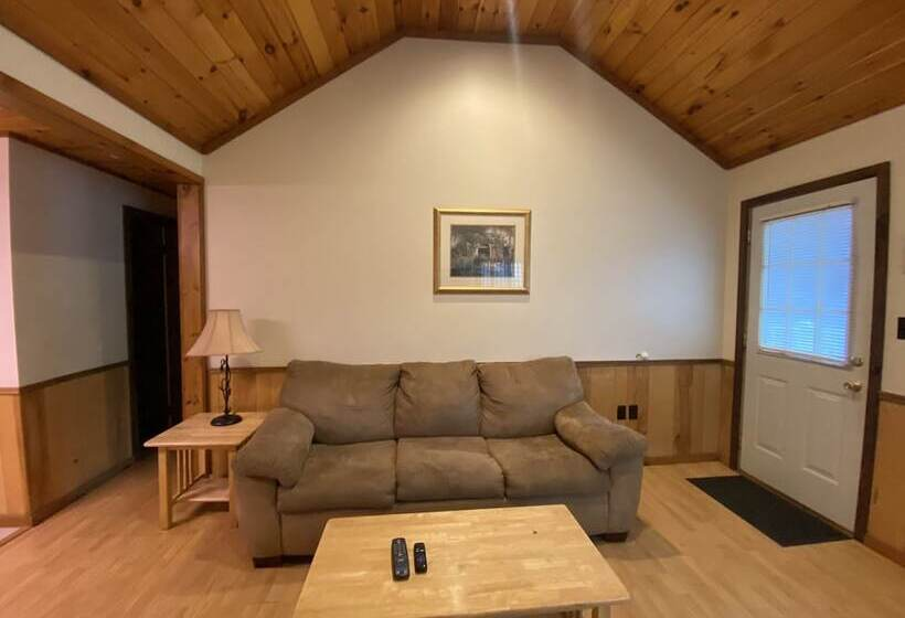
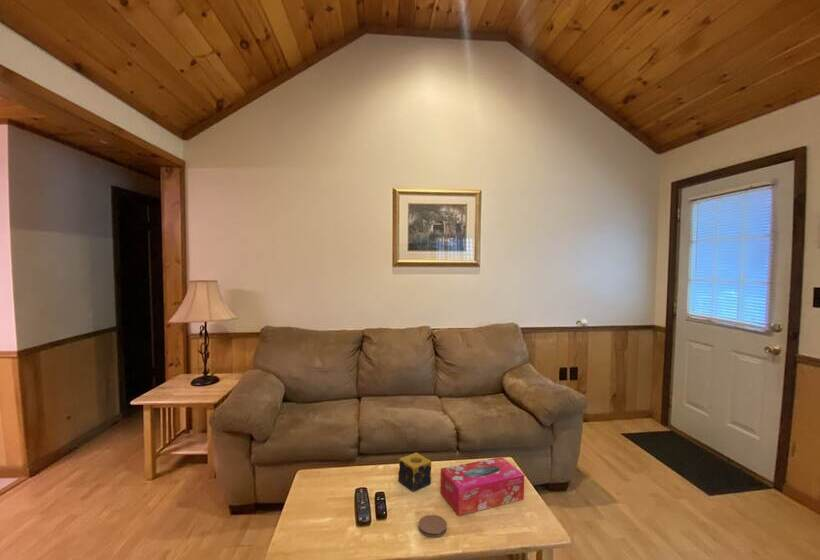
+ coaster [417,514,448,538]
+ candle [397,452,432,492]
+ tissue box [439,456,525,517]
